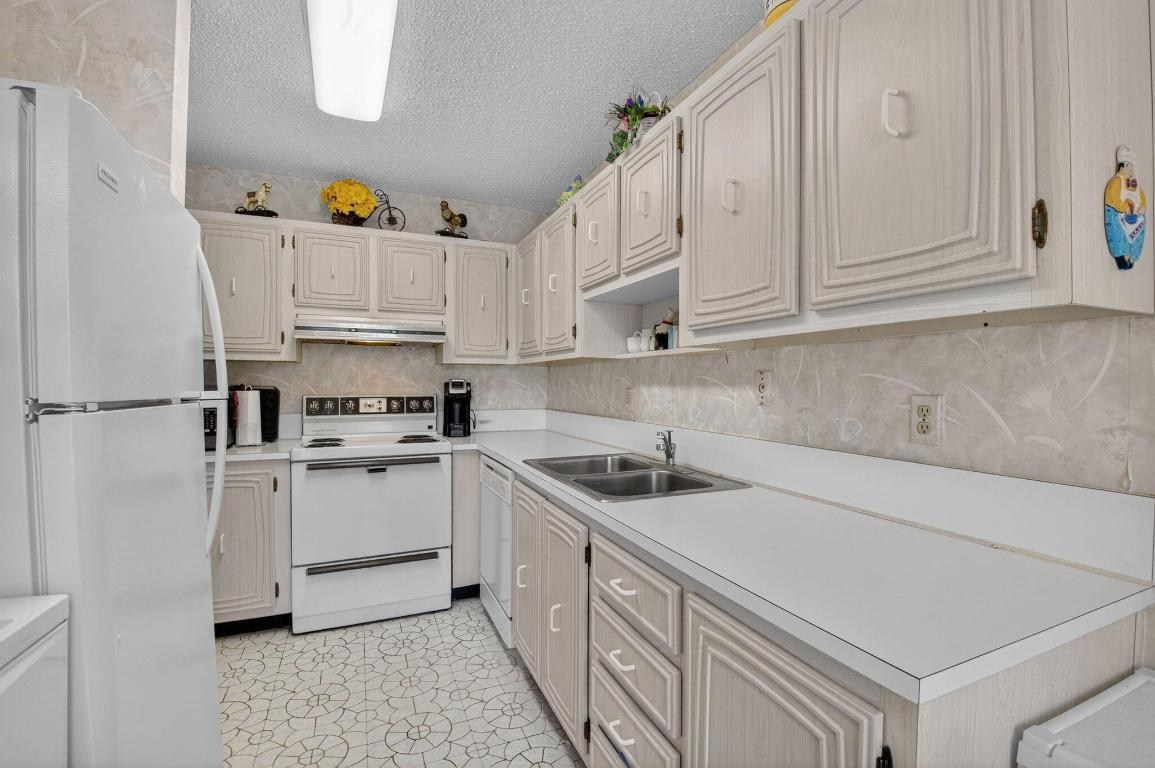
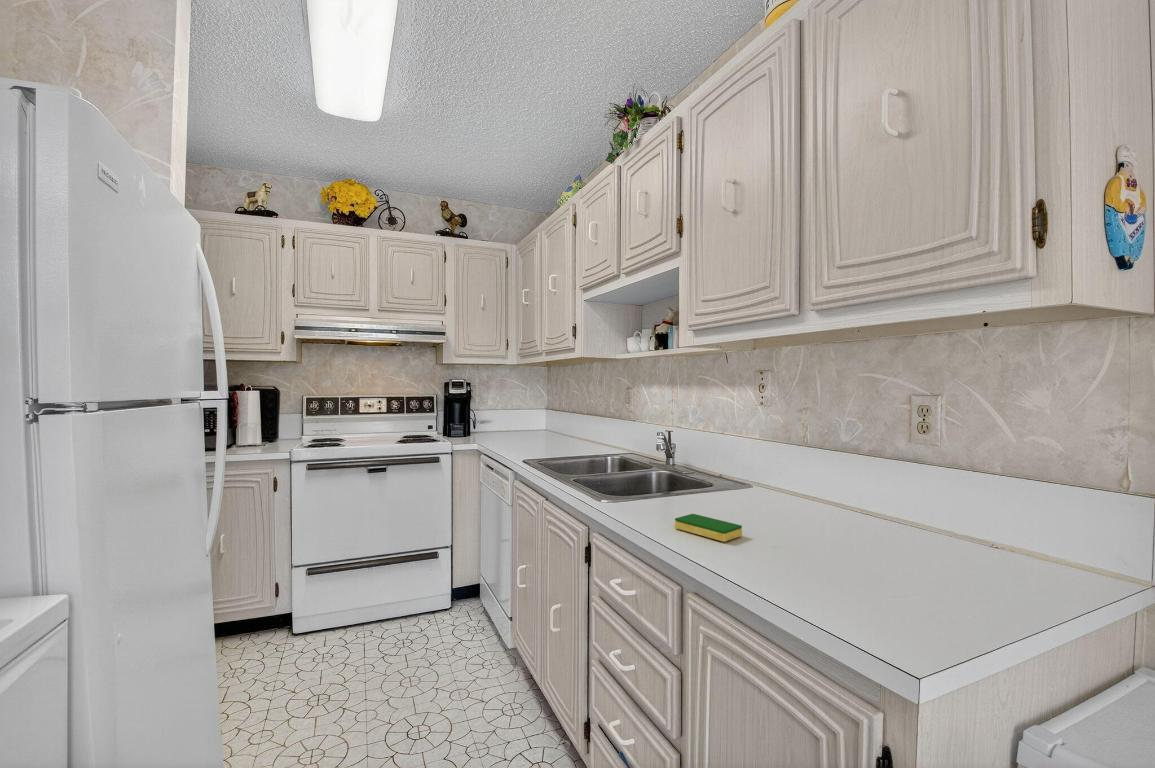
+ dish sponge [674,513,743,543]
